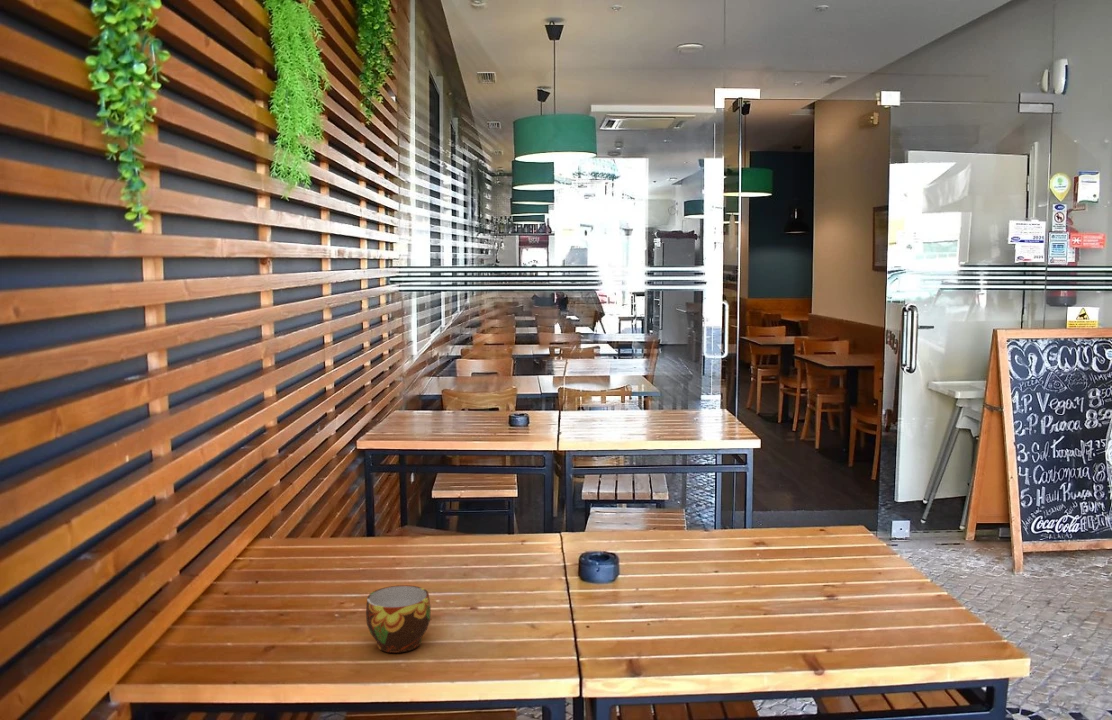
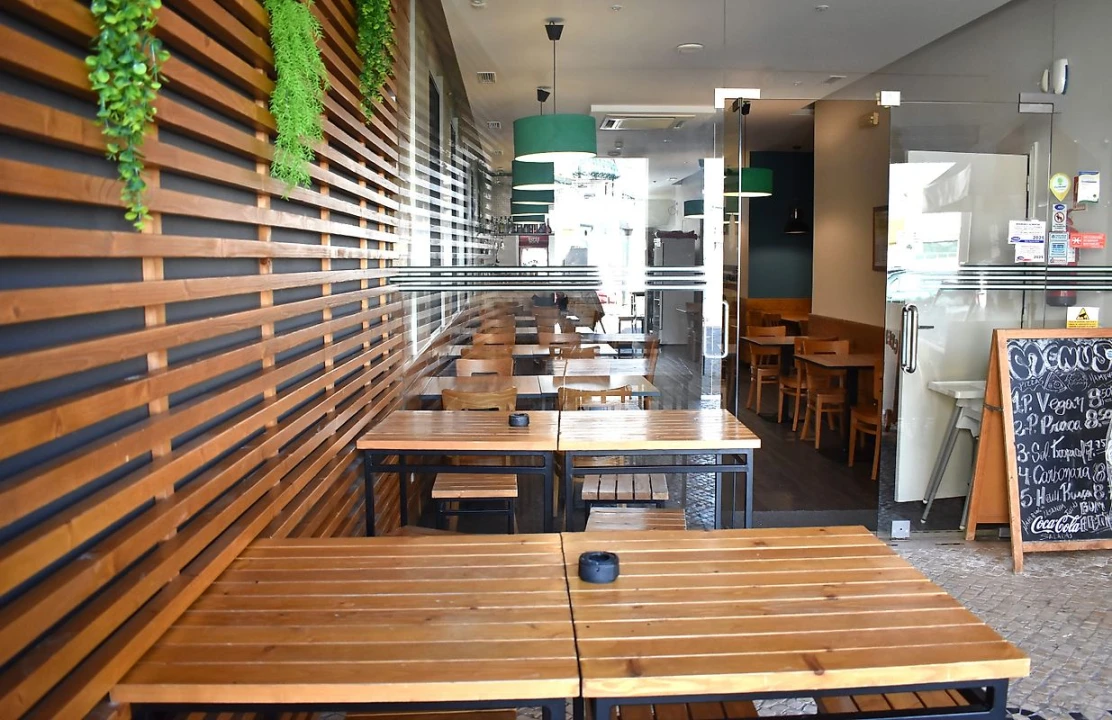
- cup [365,584,432,654]
